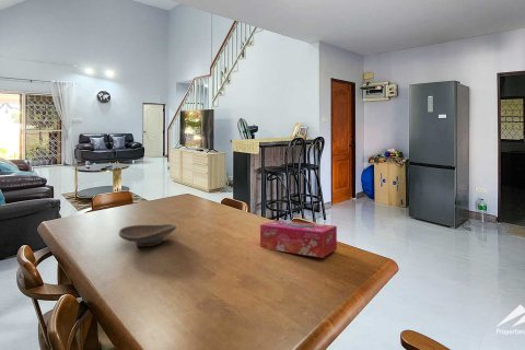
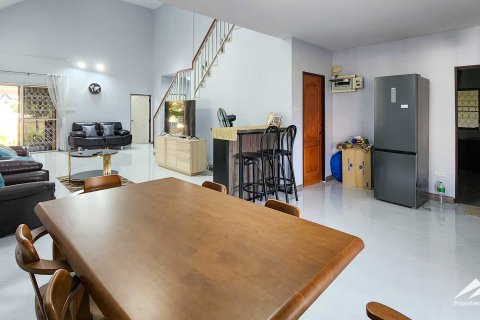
- decorative bowl [118,223,177,247]
- tissue box [259,219,338,259]
